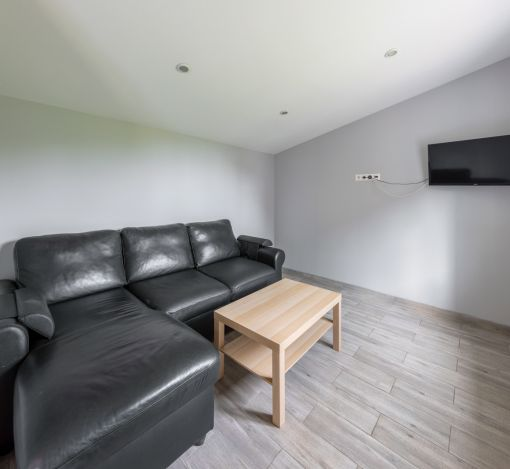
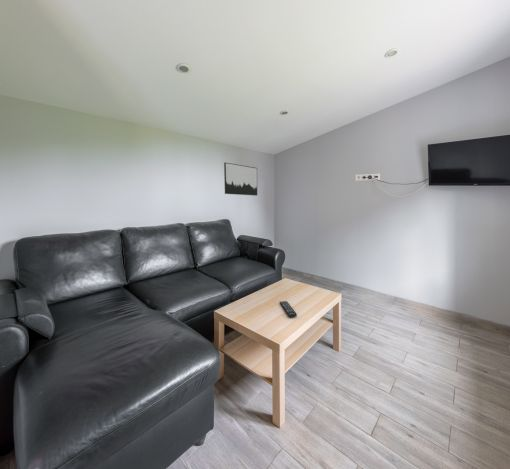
+ wall art [223,161,258,196]
+ remote control [279,300,298,318]
